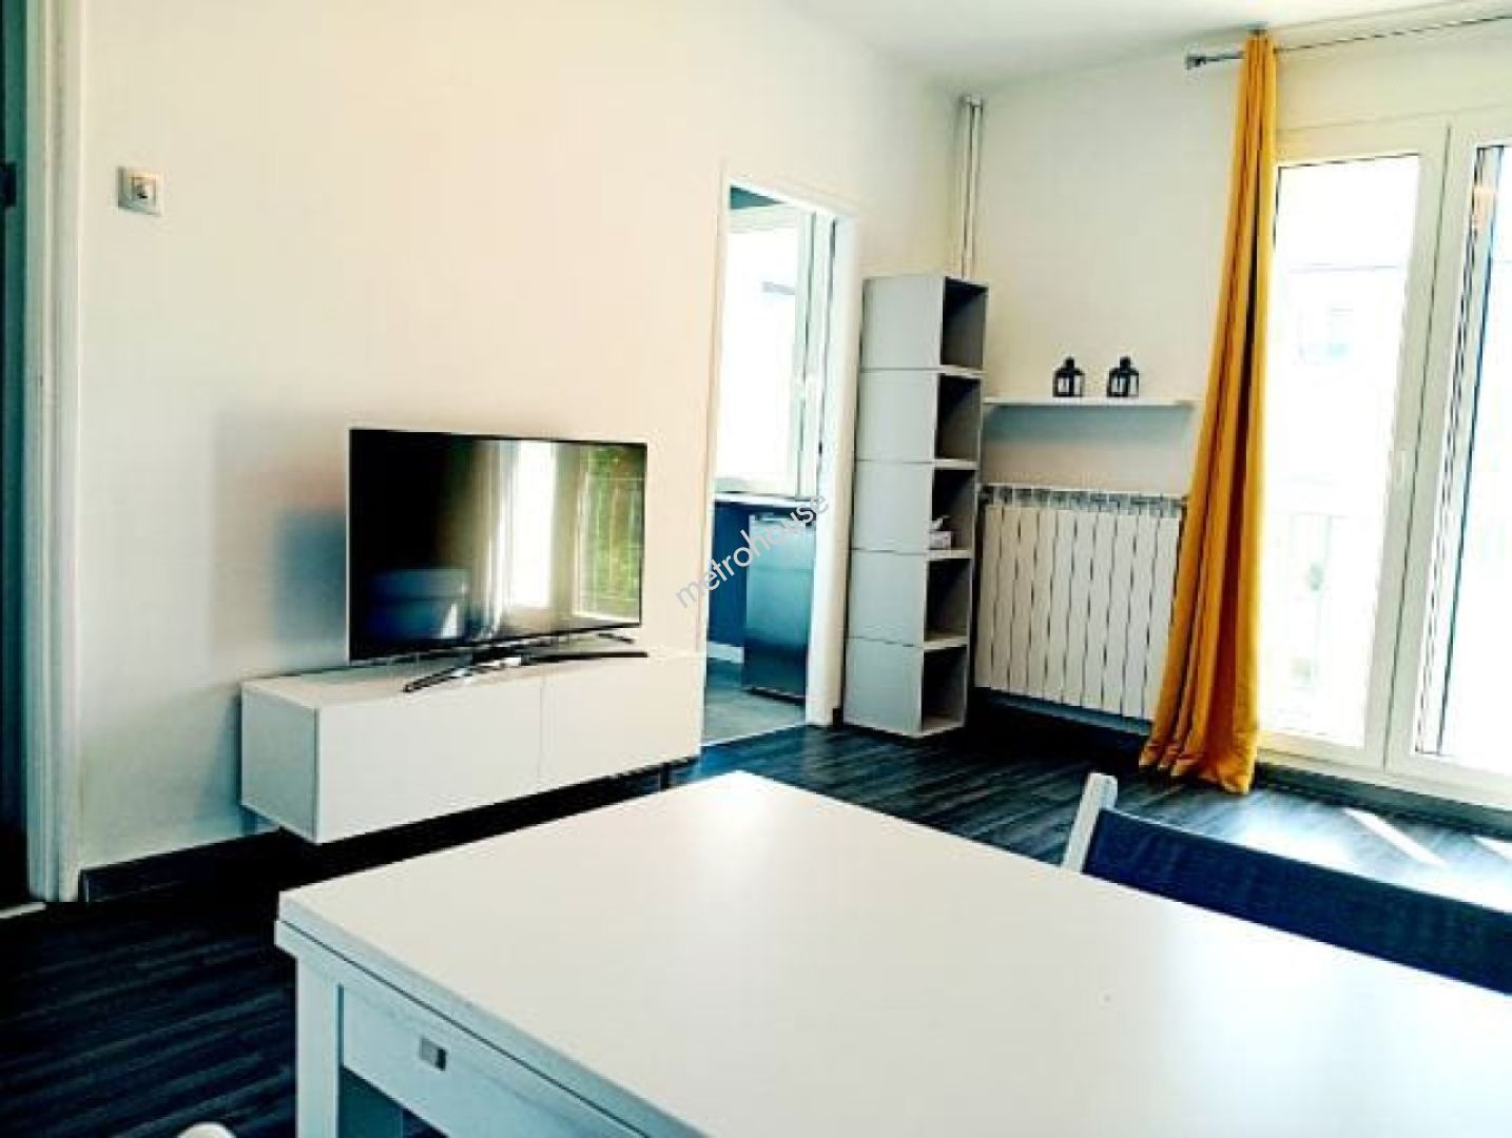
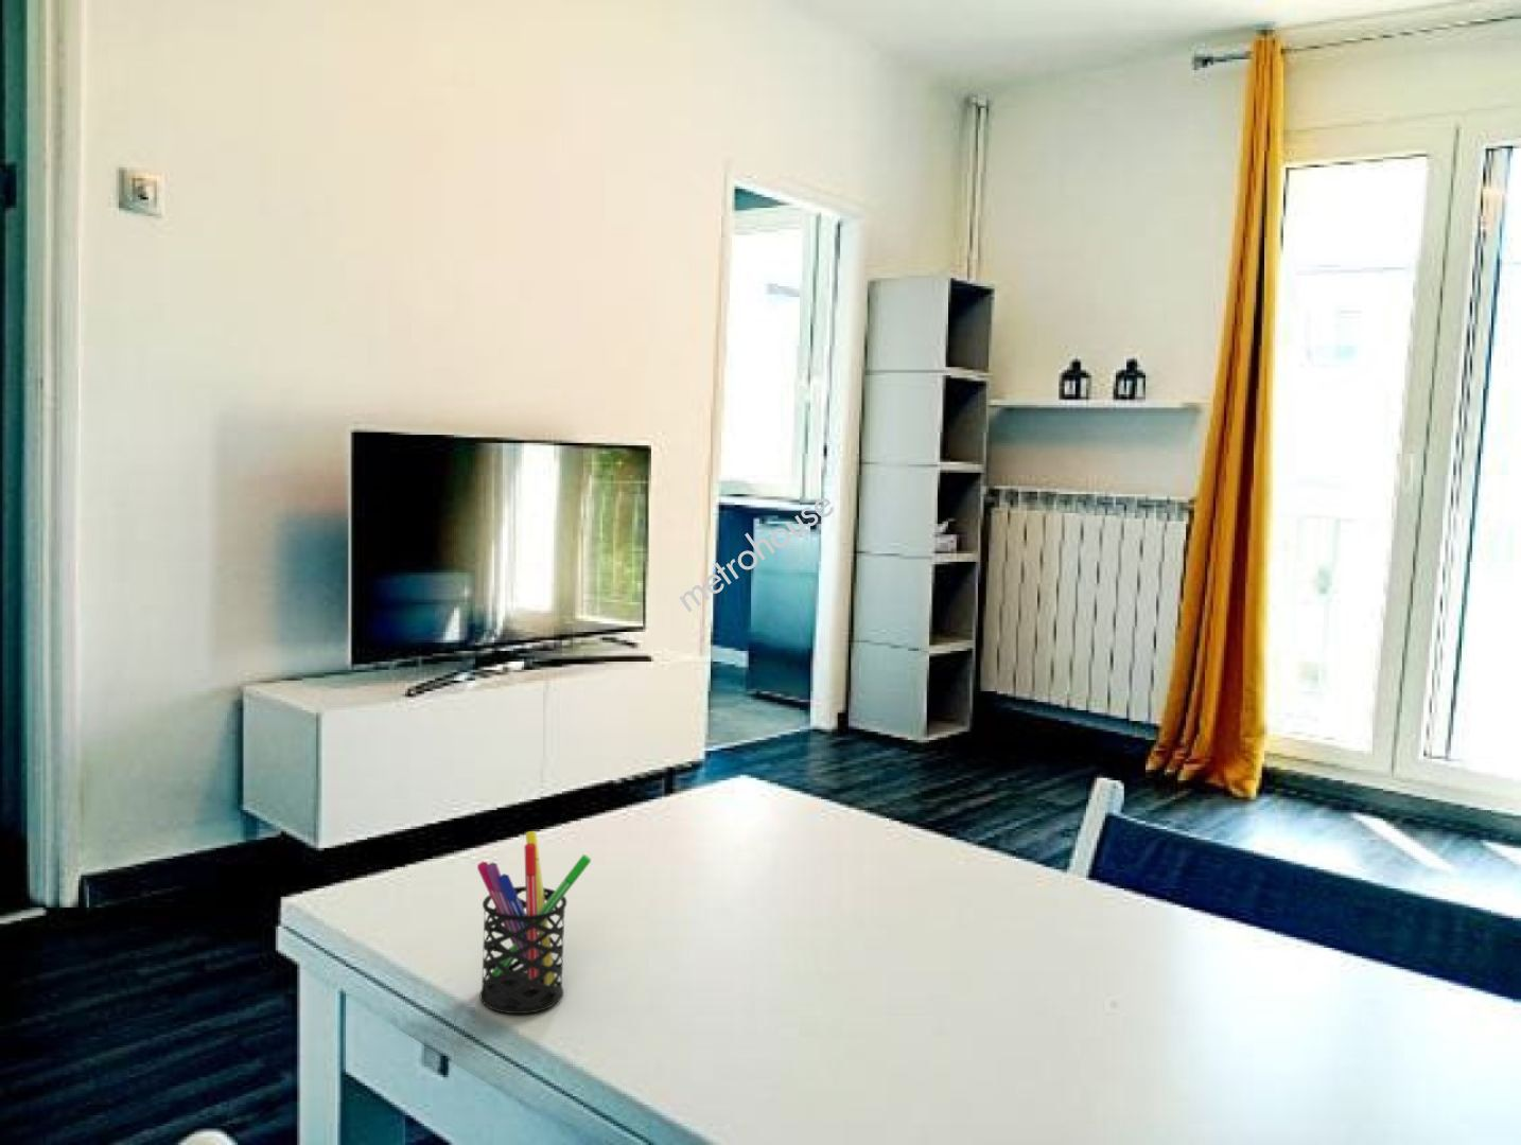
+ pen holder [477,830,592,1015]
